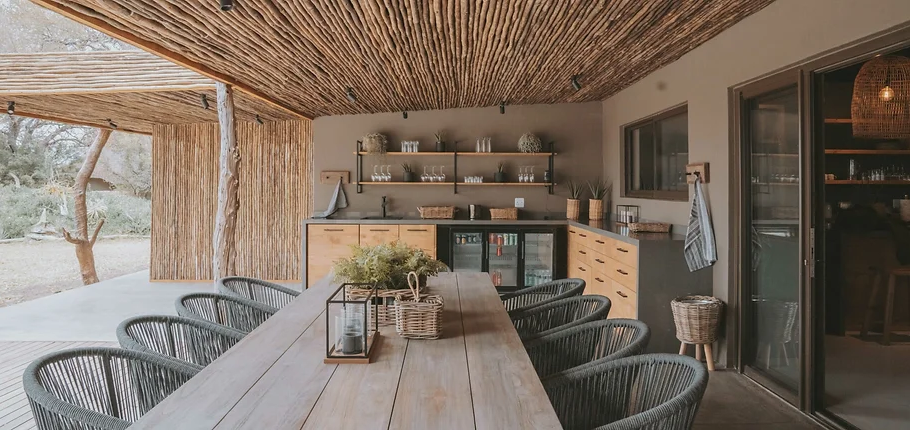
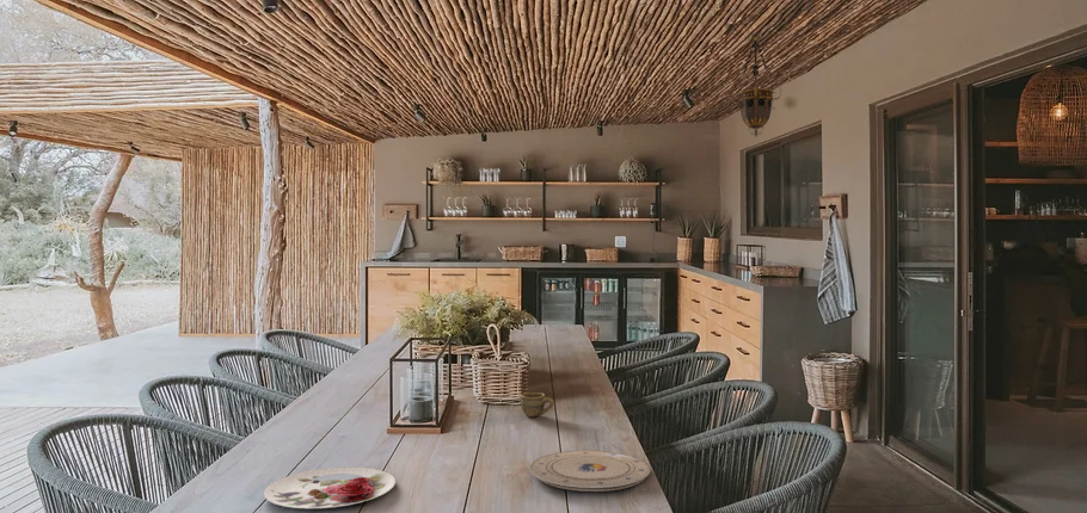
+ plate [263,465,397,509]
+ hanging lantern [730,31,782,137]
+ plate [528,450,651,493]
+ cup [520,391,555,418]
